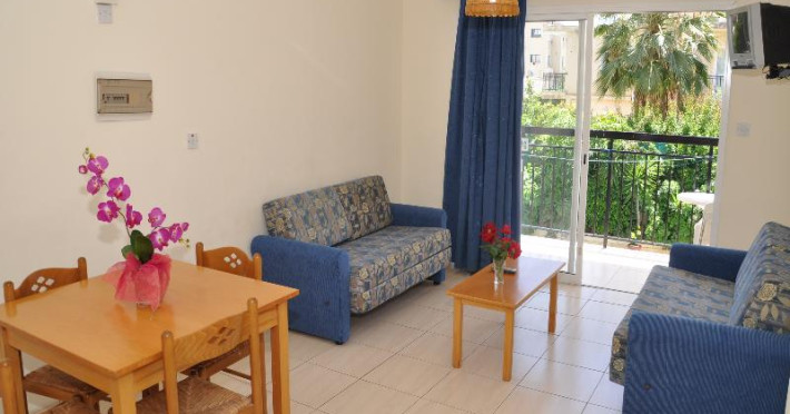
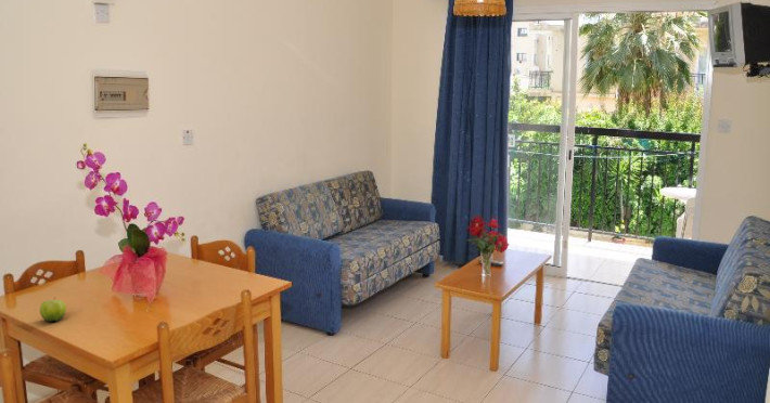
+ fruit [39,297,67,323]
